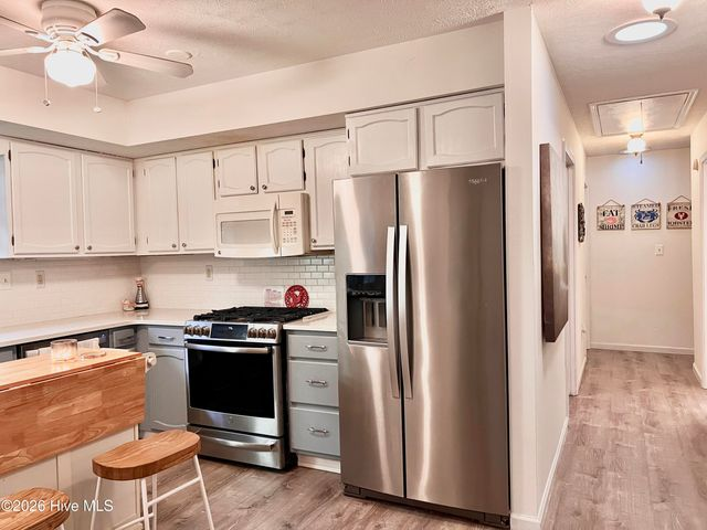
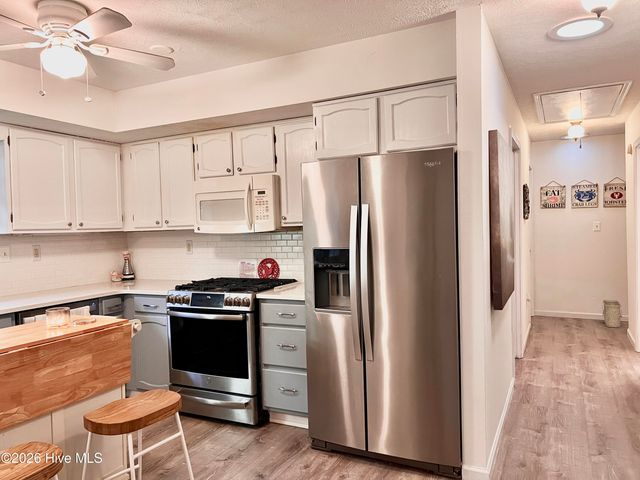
+ basket [601,299,623,328]
